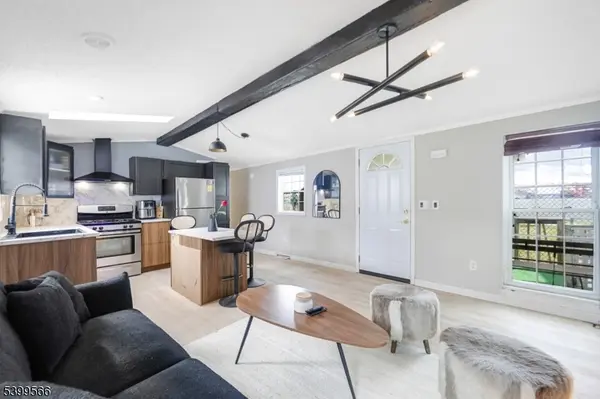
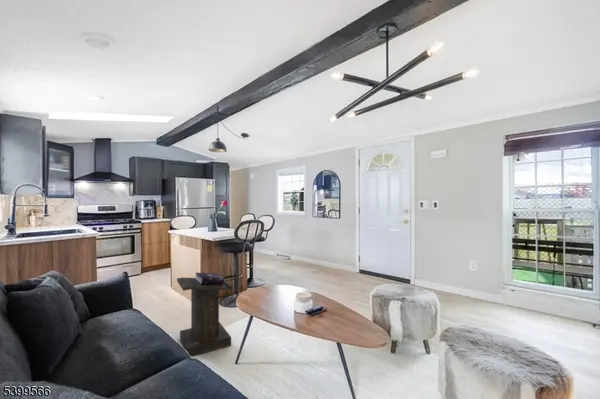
+ lectern [176,272,234,358]
